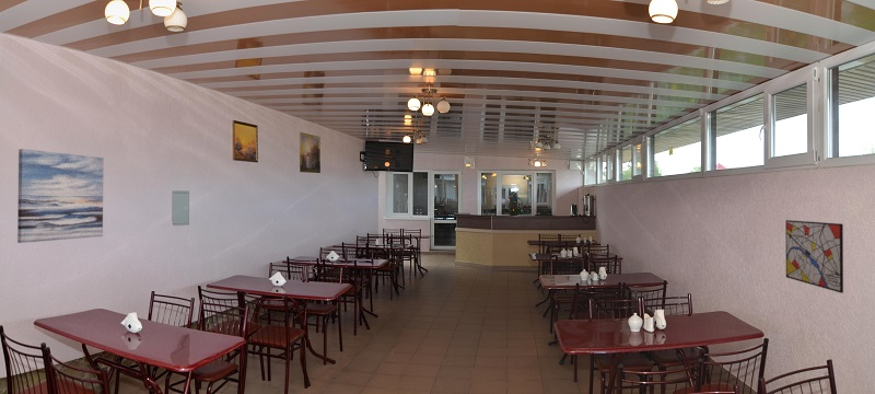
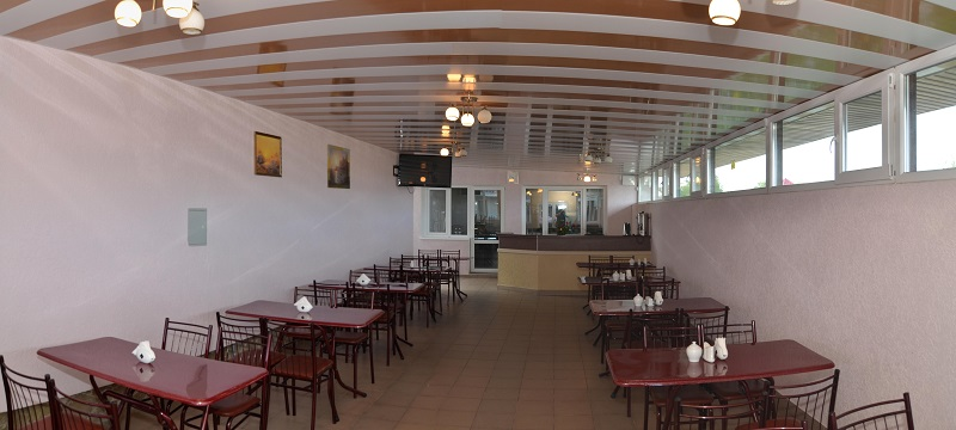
- wall art [784,219,844,294]
- wall art [16,148,105,244]
